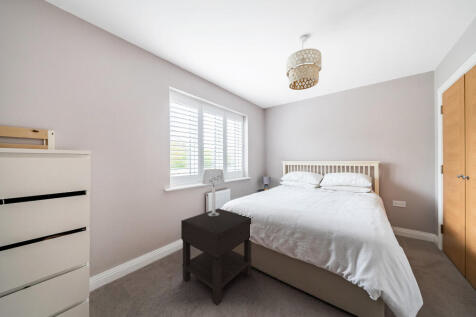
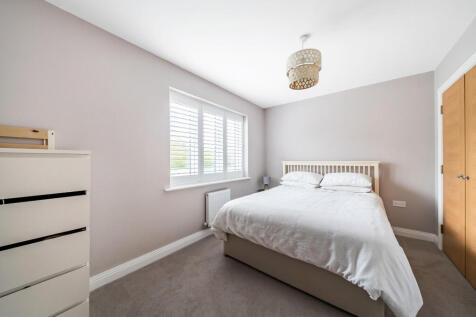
- table lamp [201,168,226,216]
- nightstand [180,207,253,307]
